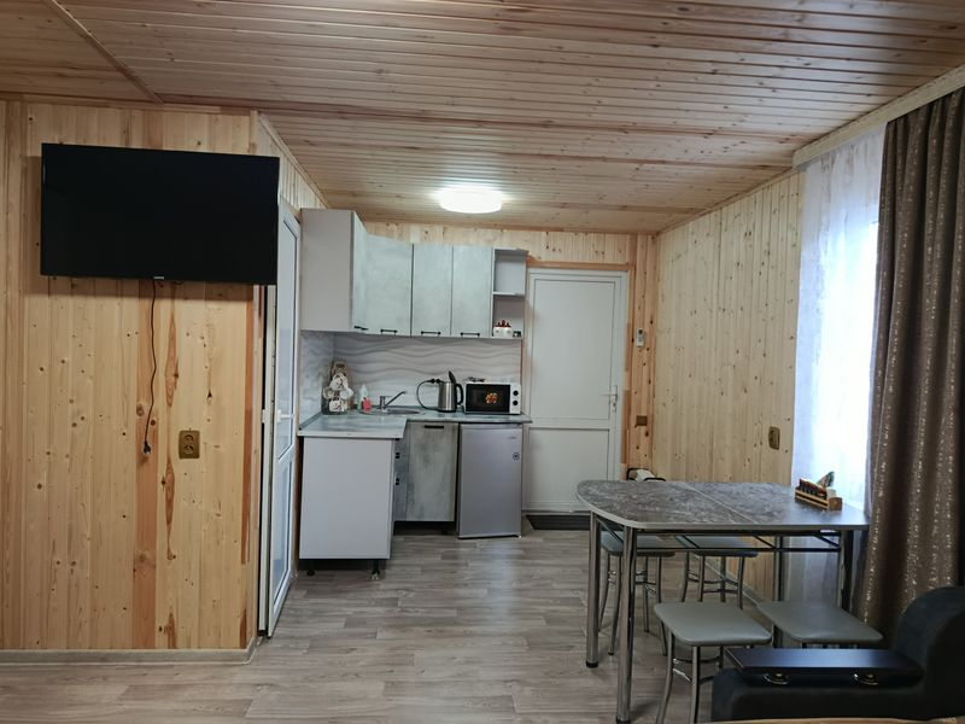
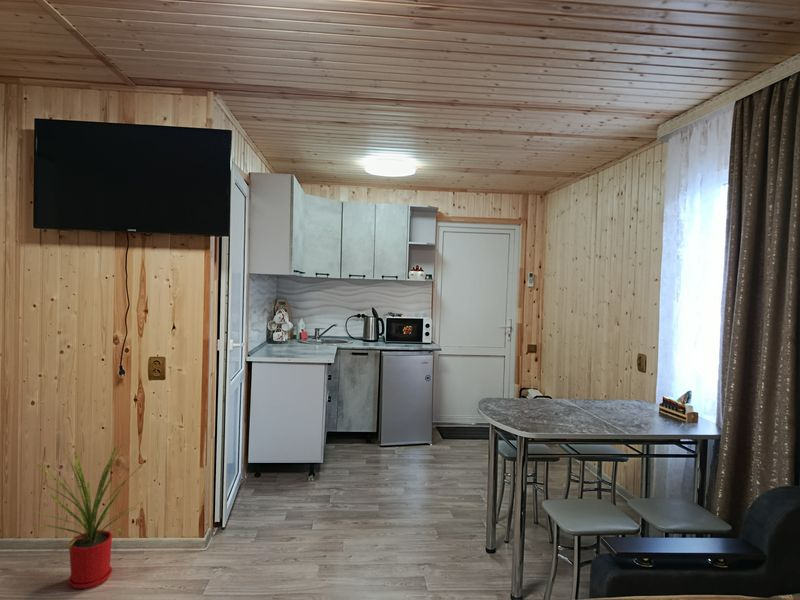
+ house plant [23,441,149,590]
